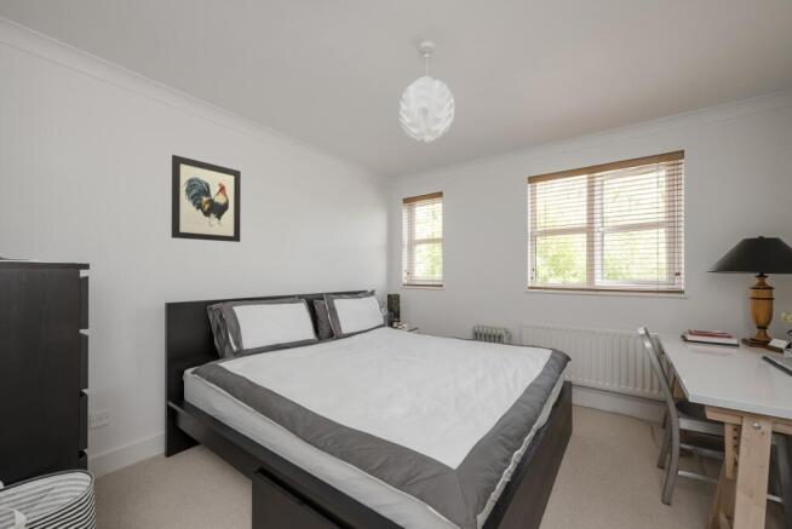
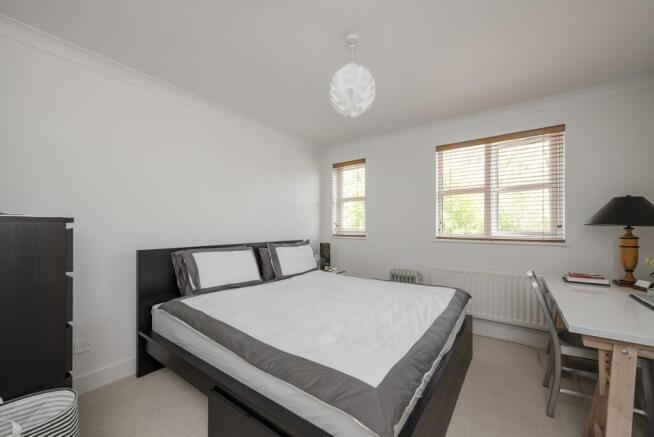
- wall art [171,154,242,243]
